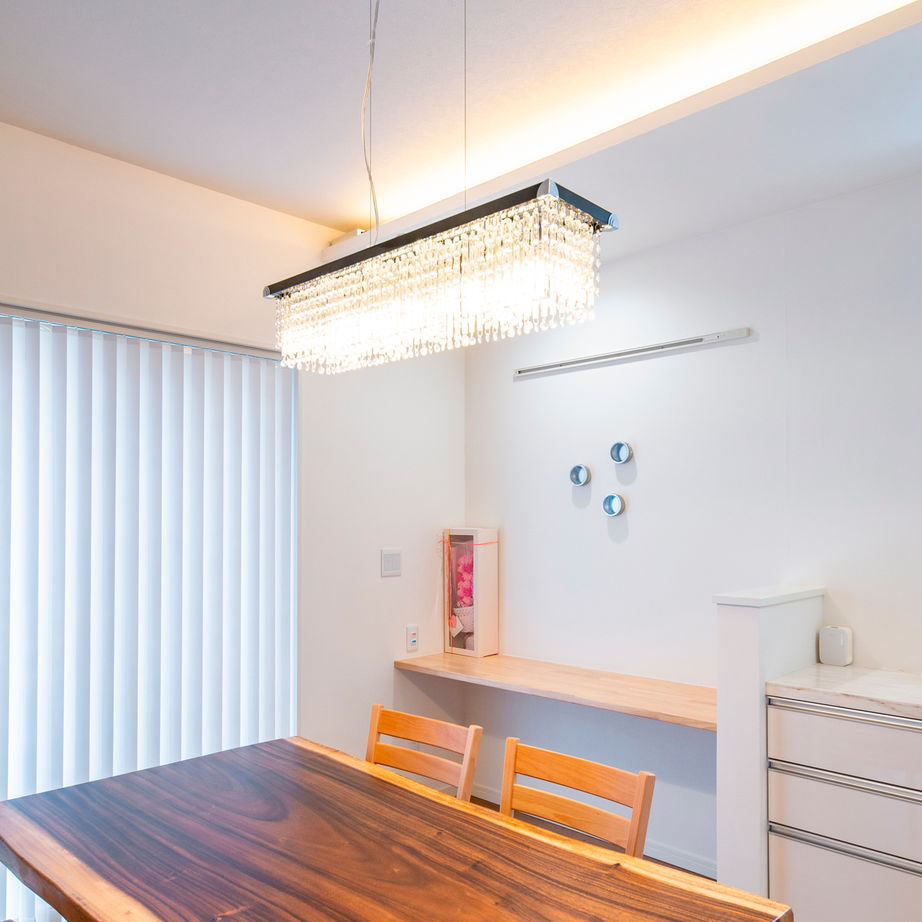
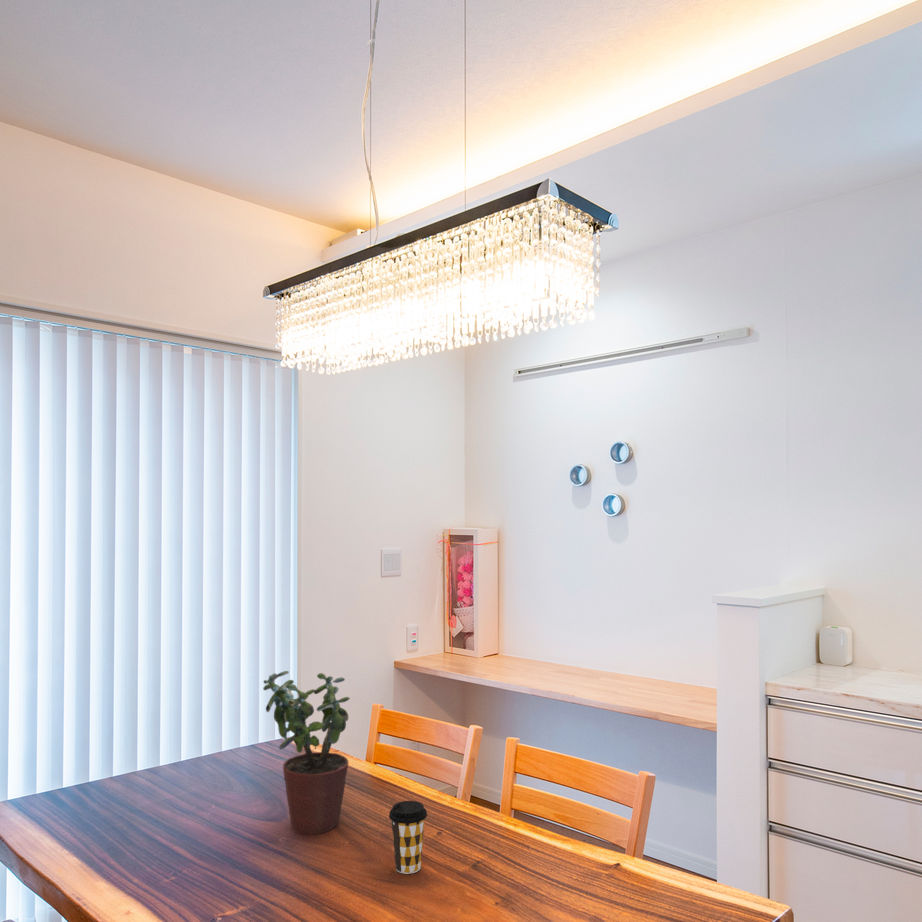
+ potted plant [262,670,351,835]
+ coffee cup [388,800,428,875]
